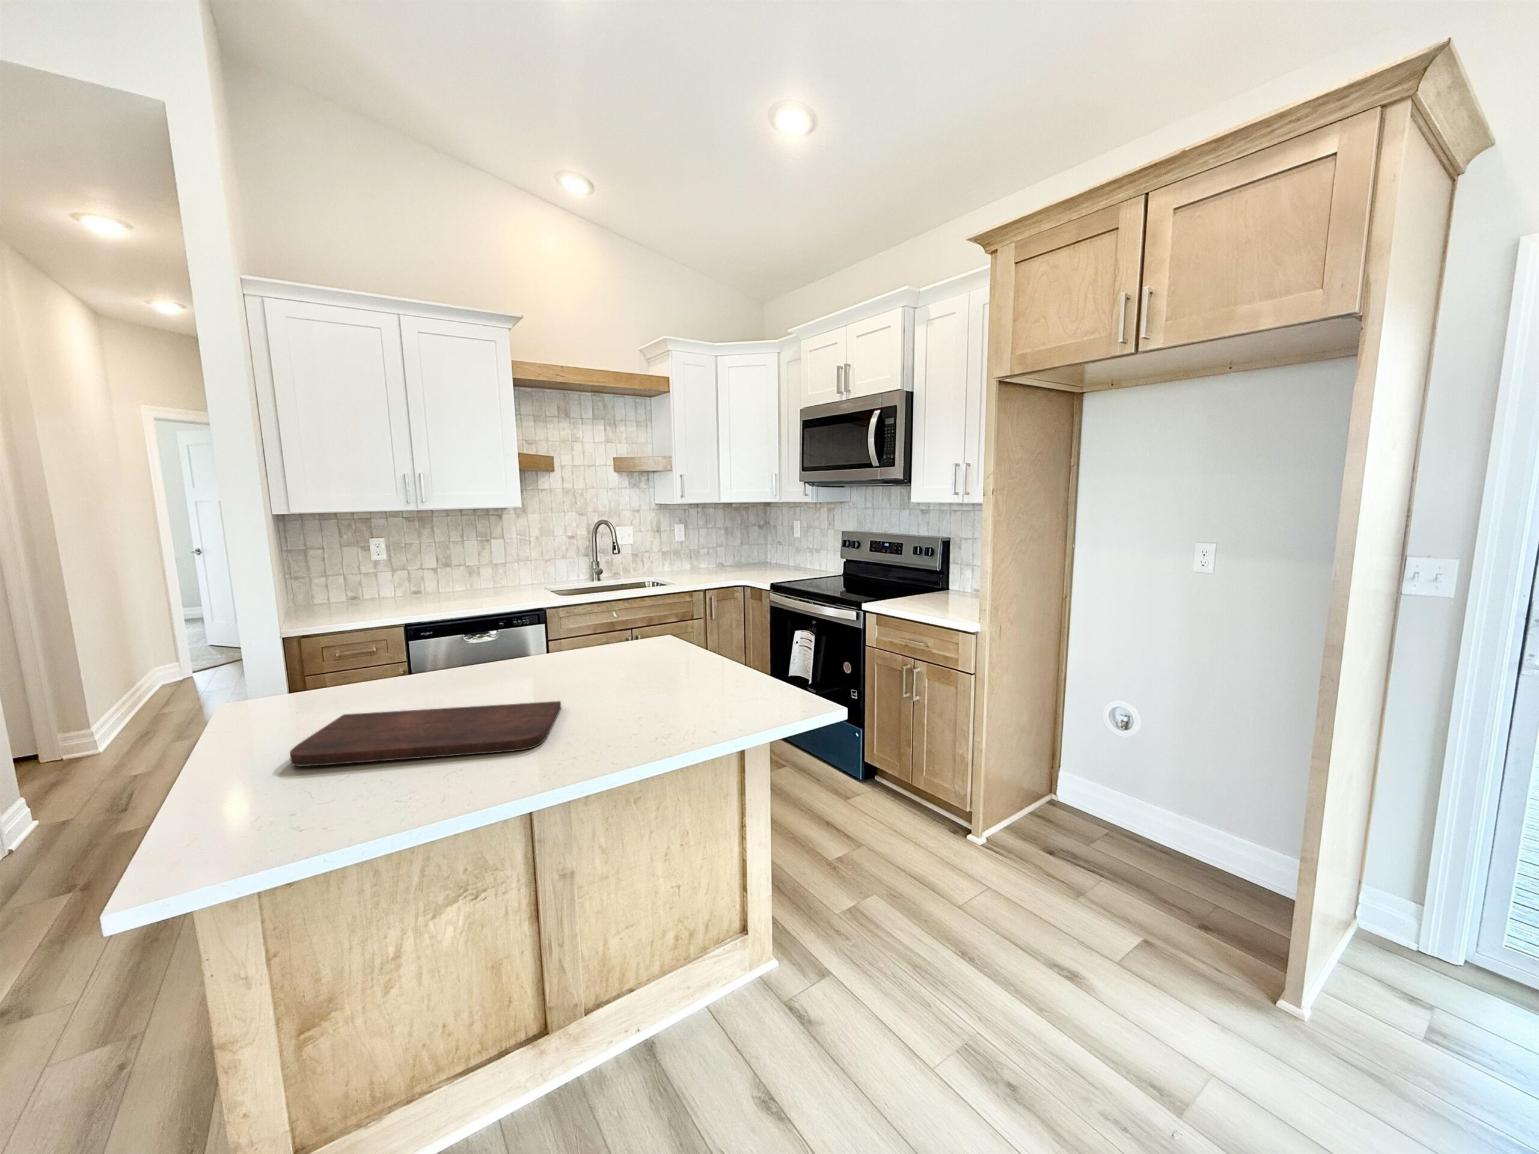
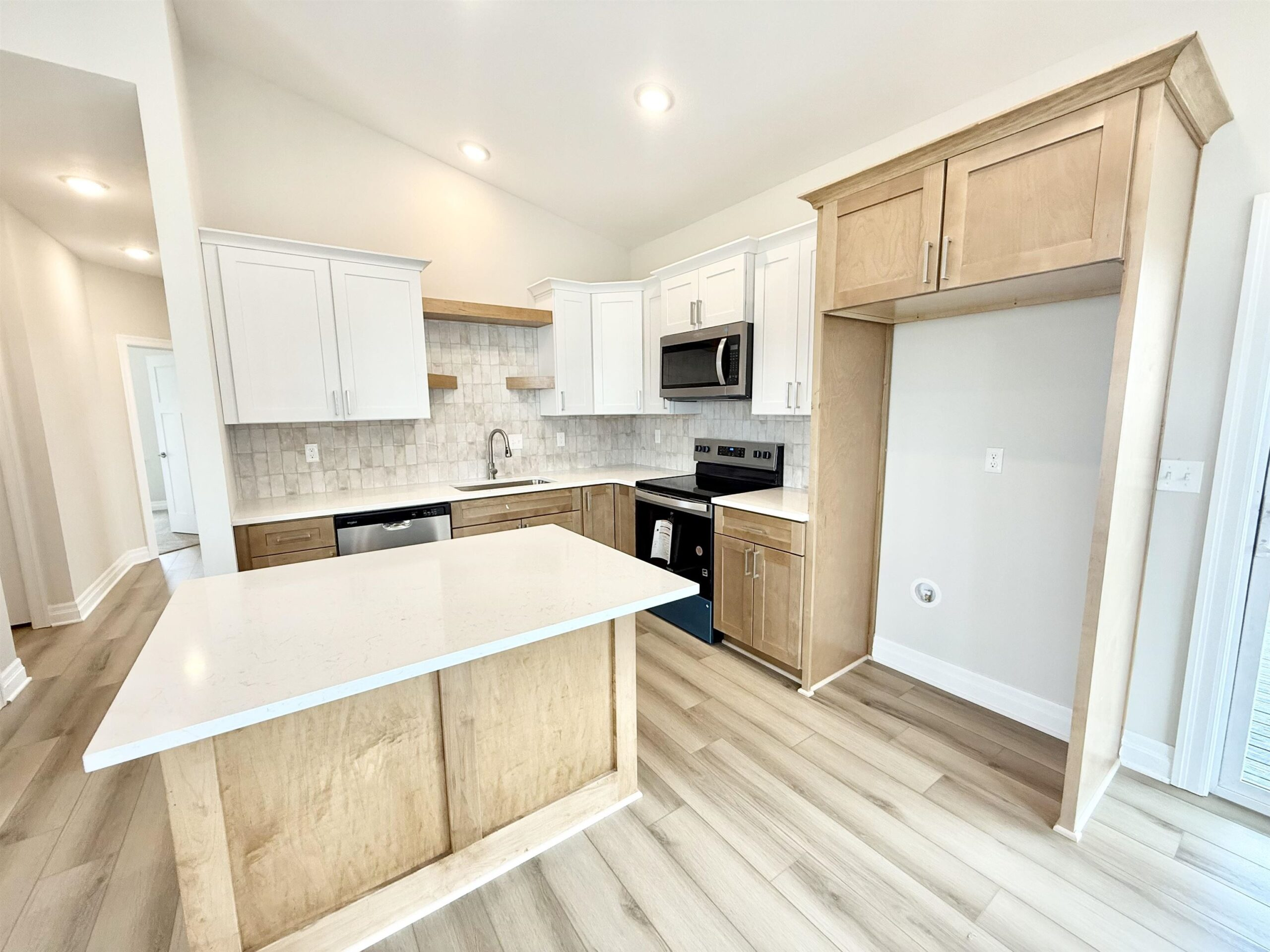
- cutting board [290,701,562,767]
